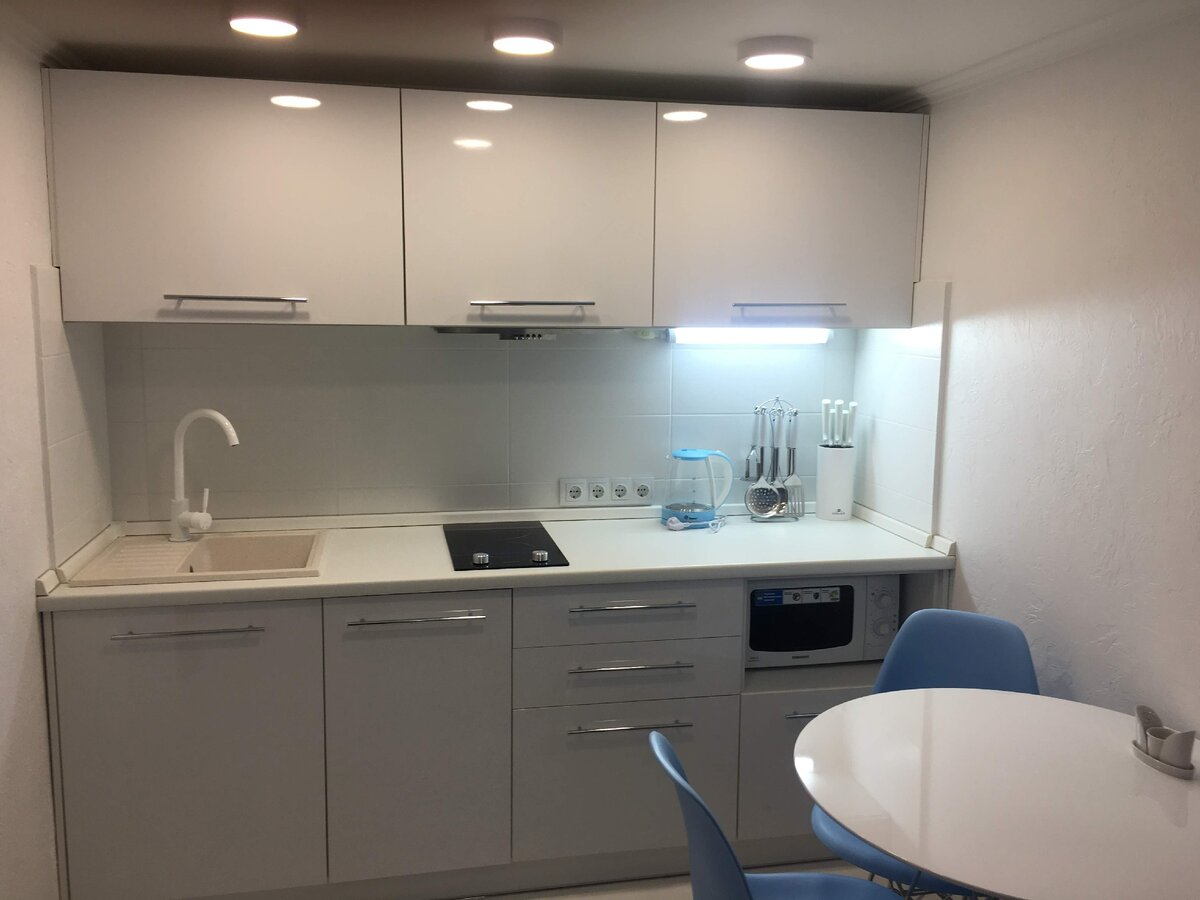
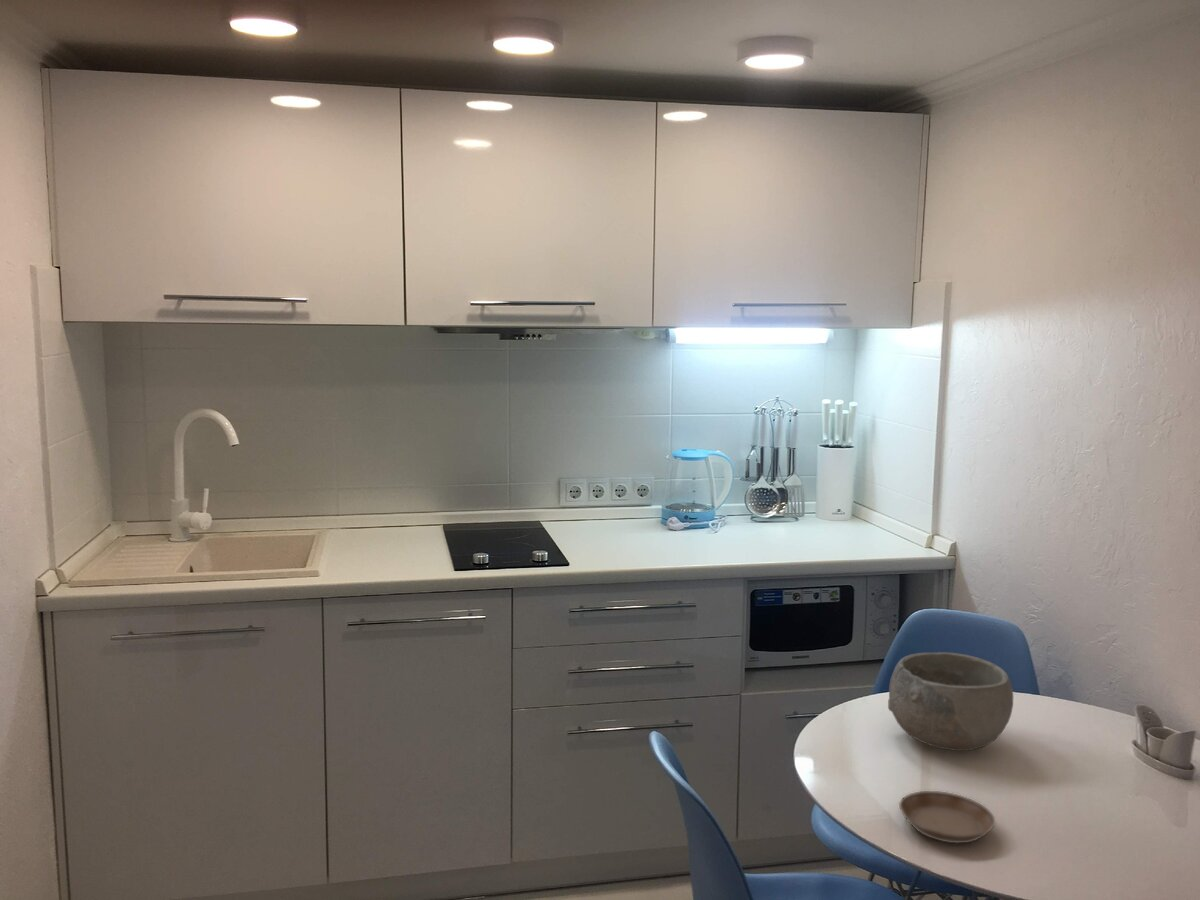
+ bowl [887,651,1014,752]
+ saucer [898,790,996,844]
